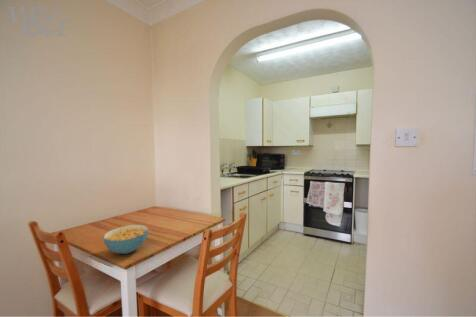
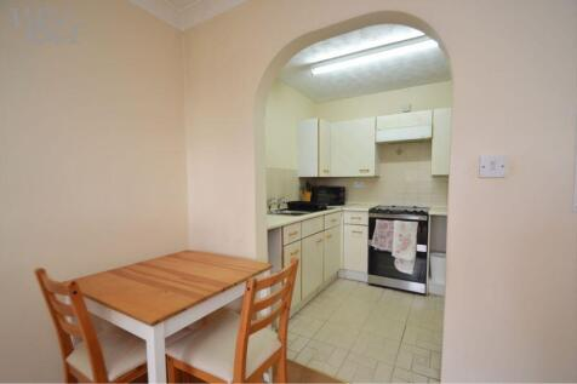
- cereal bowl [102,224,149,255]
